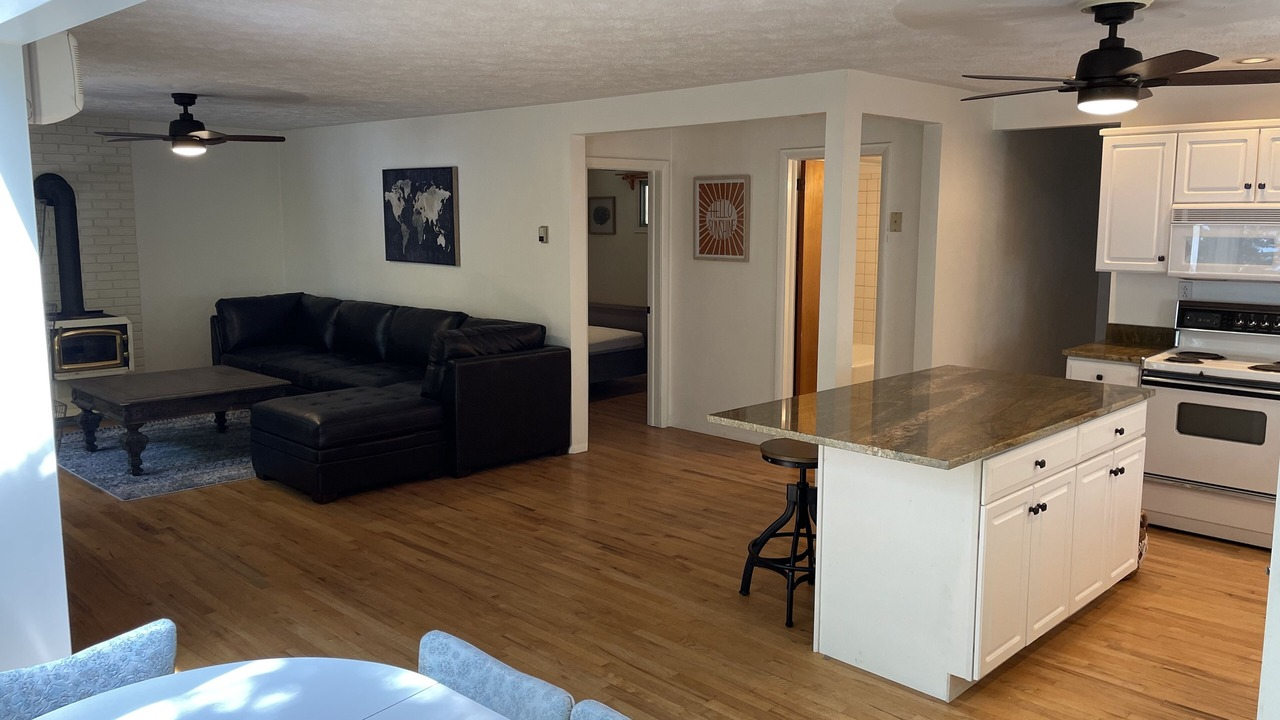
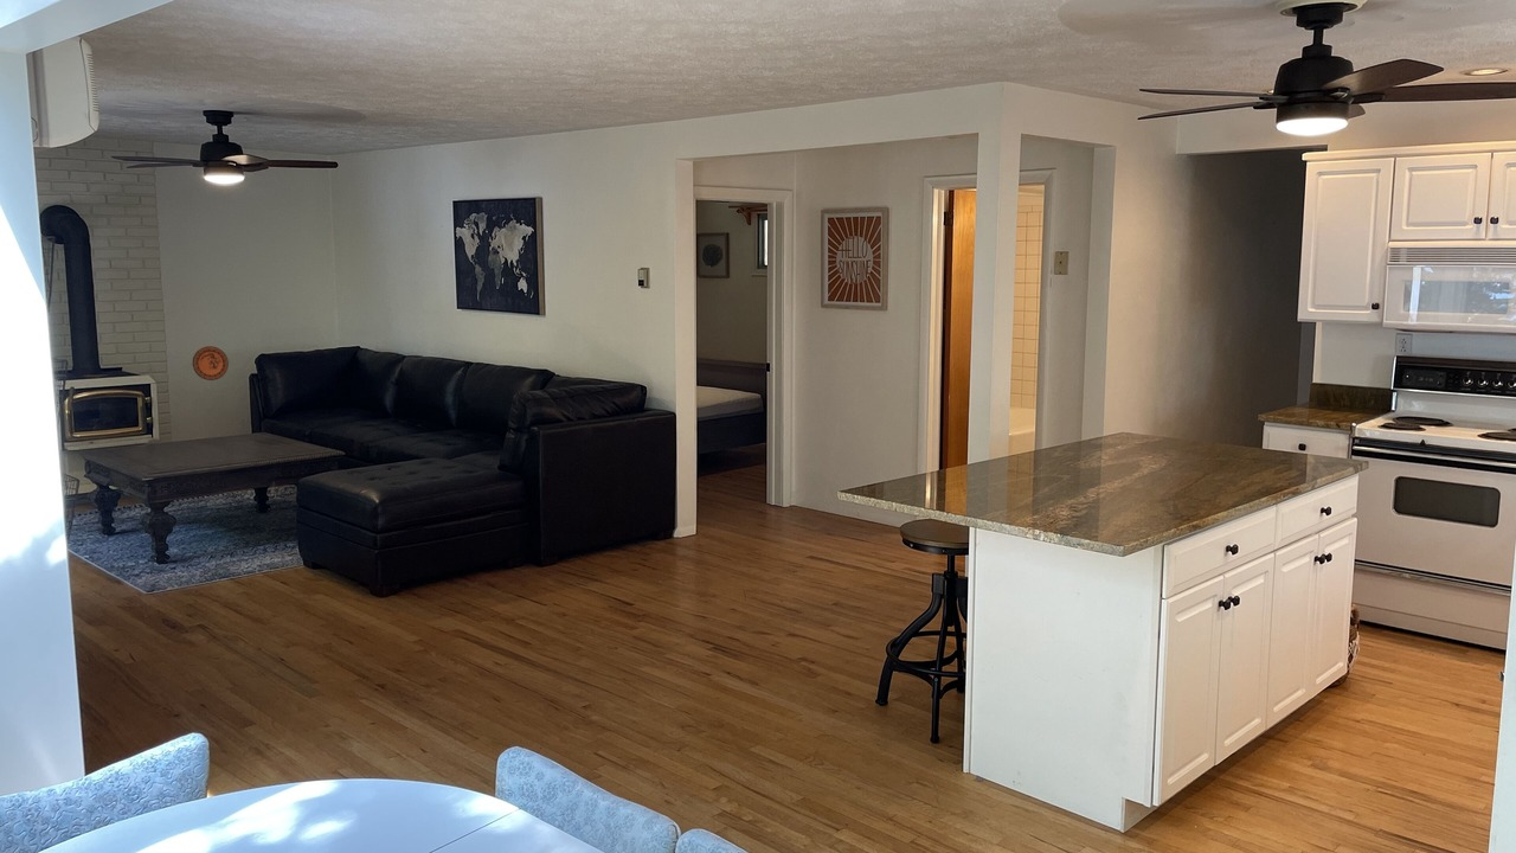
+ decorative plate [192,345,230,381]
